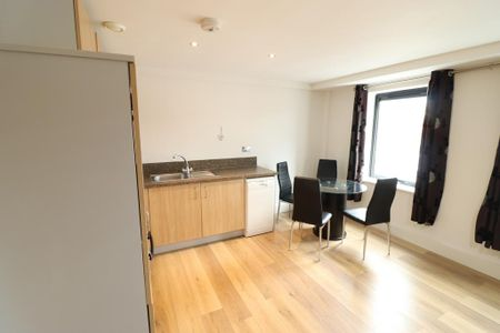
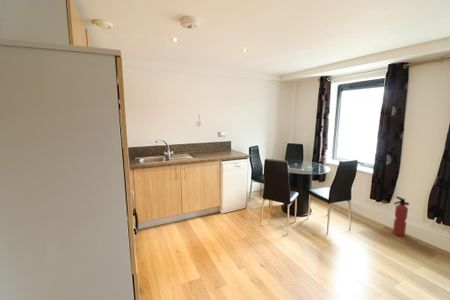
+ fire extinguisher [392,195,410,237]
